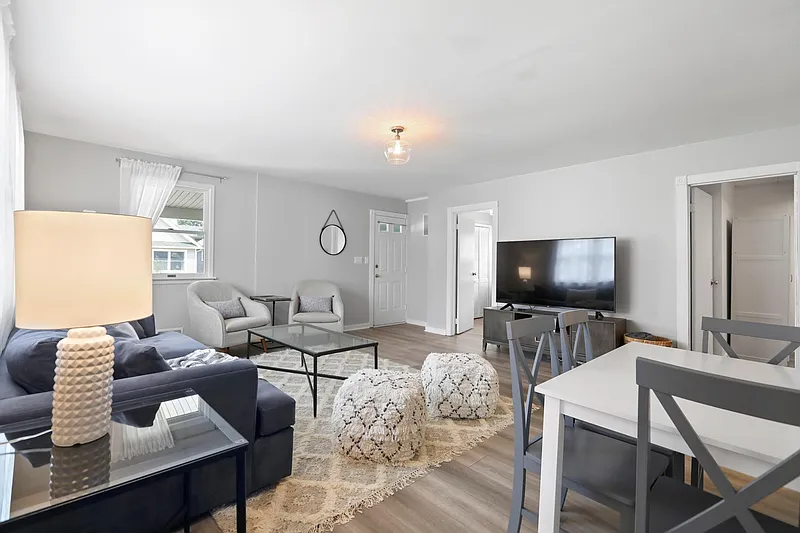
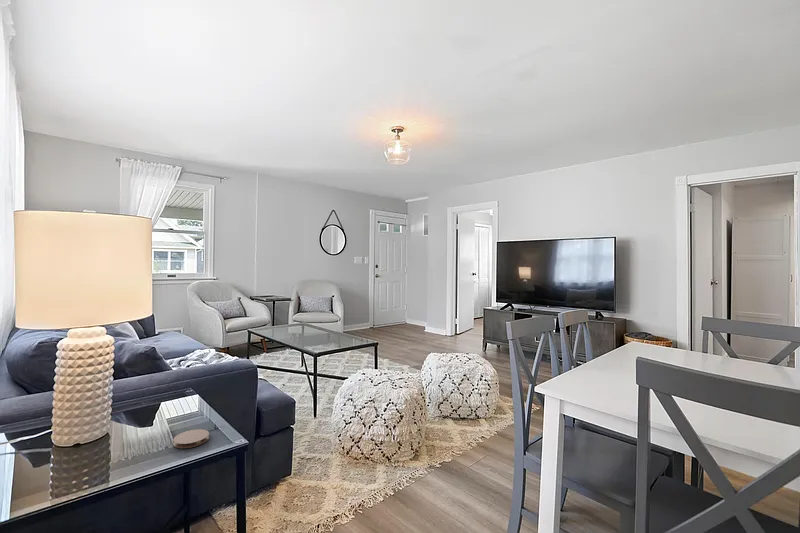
+ coaster [172,428,210,449]
